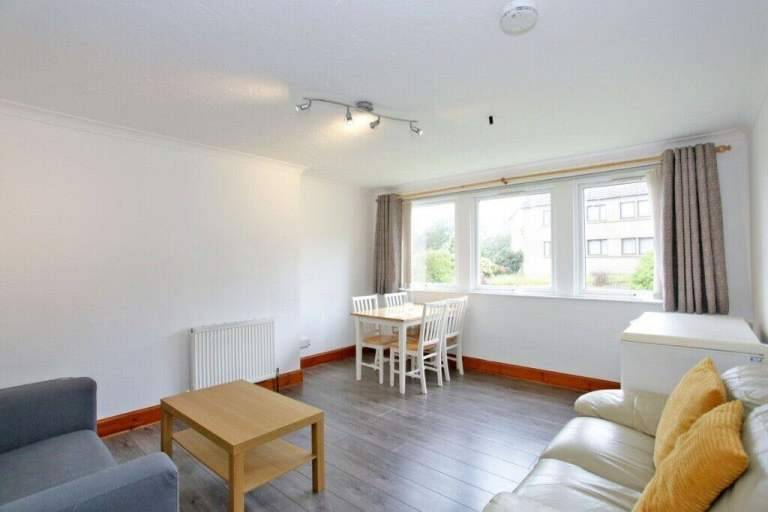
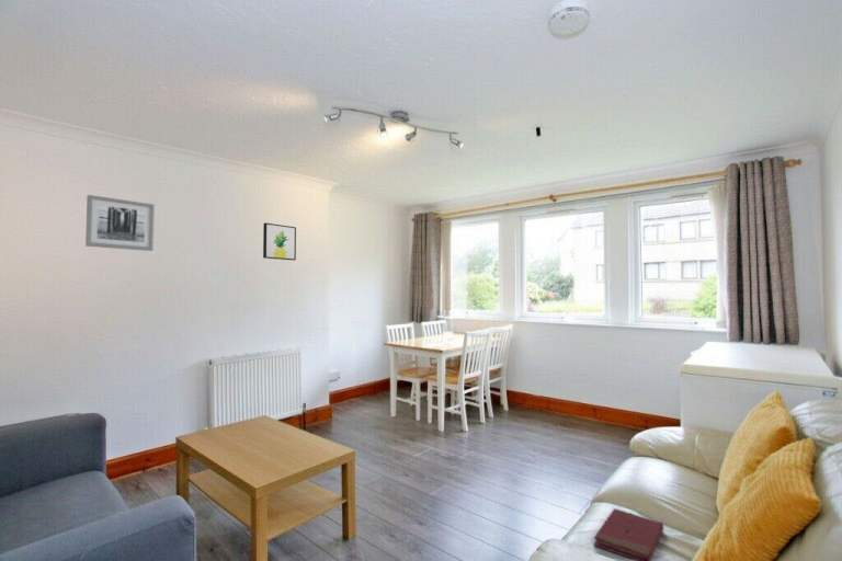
+ book [593,507,664,561]
+ wall art [262,222,297,262]
+ wall art [84,194,156,252]
